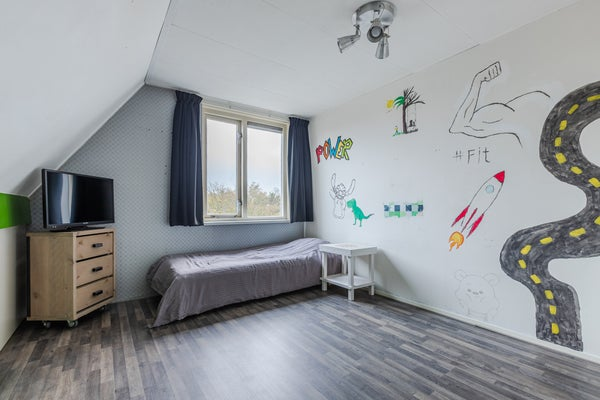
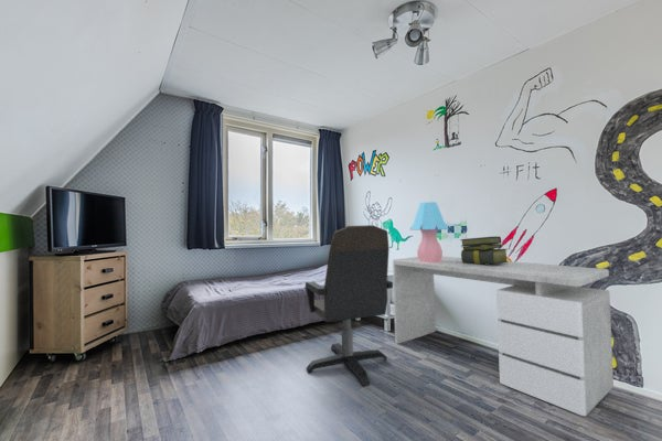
+ table lamp [409,201,449,262]
+ stack of books [459,235,510,265]
+ office chair [305,224,394,388]
+ desk [392,256,615,417]
